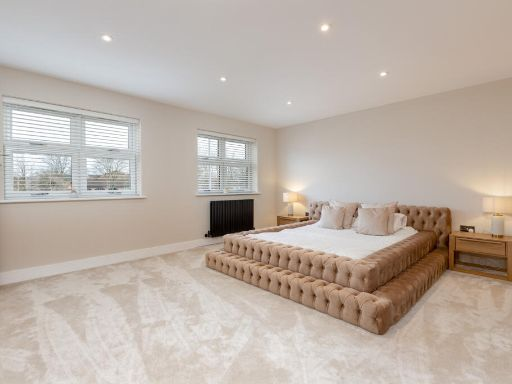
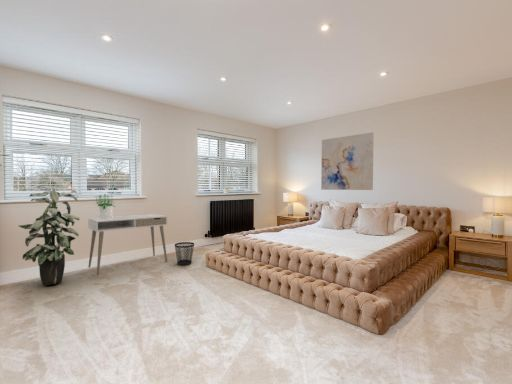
+ wastebasket [174,241,195,266]
+ desk [87,213,168,276]
+ indoor plant [17,185,81,286]
+ potted plant [94,193,116,219]
+ wall art [320,132,374,191]
